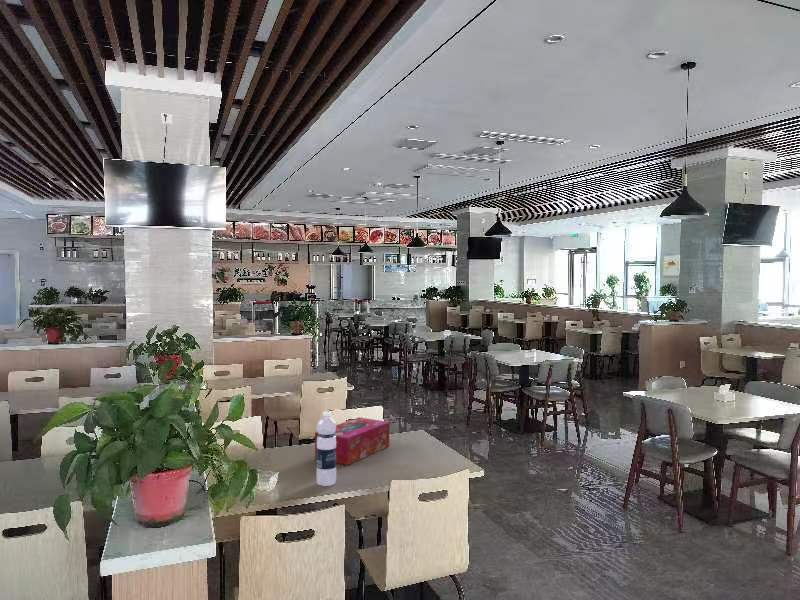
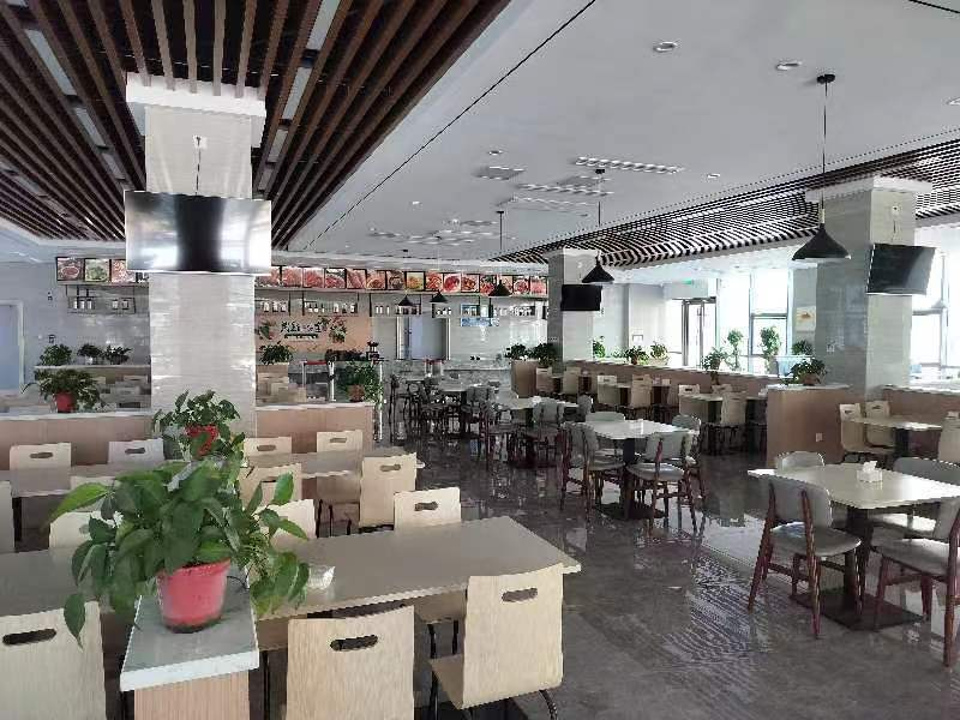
- water bottle [316,411,337,487]
- tissue box [314,416,390,466]
